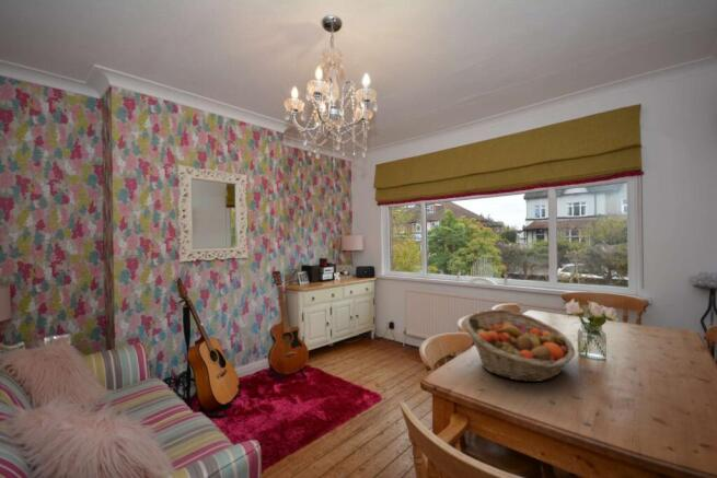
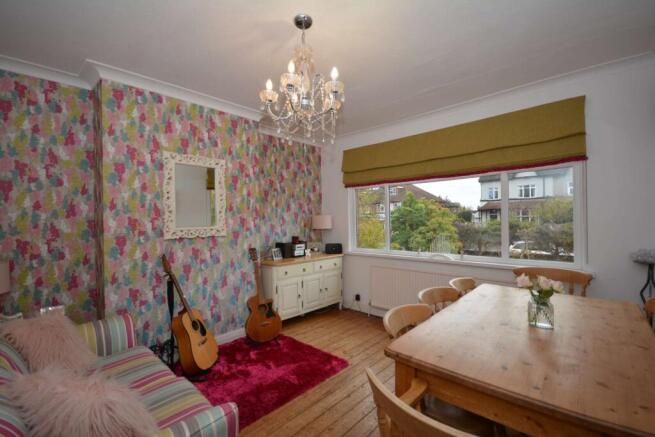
- fruit basket [463,308,576,383]
